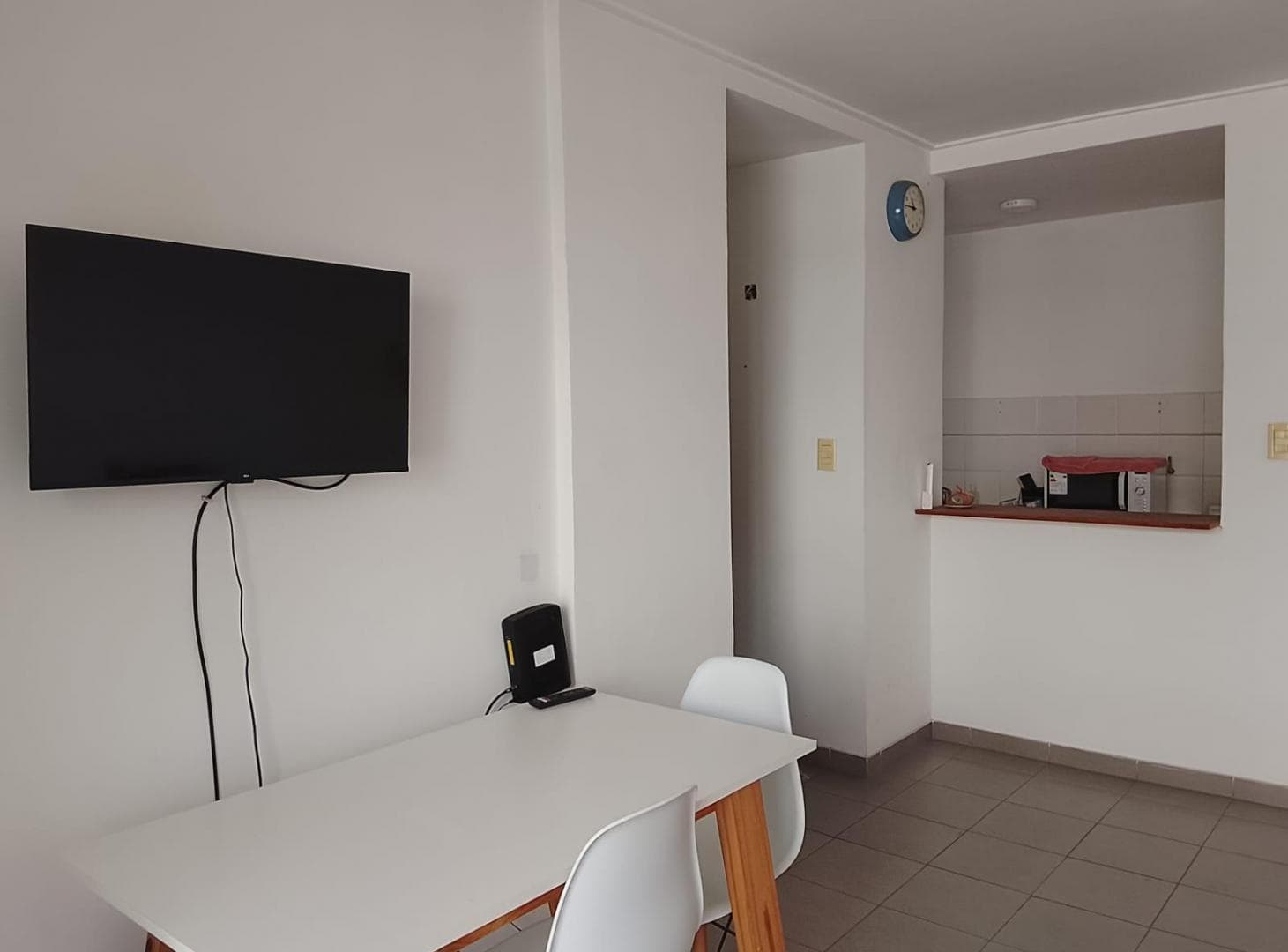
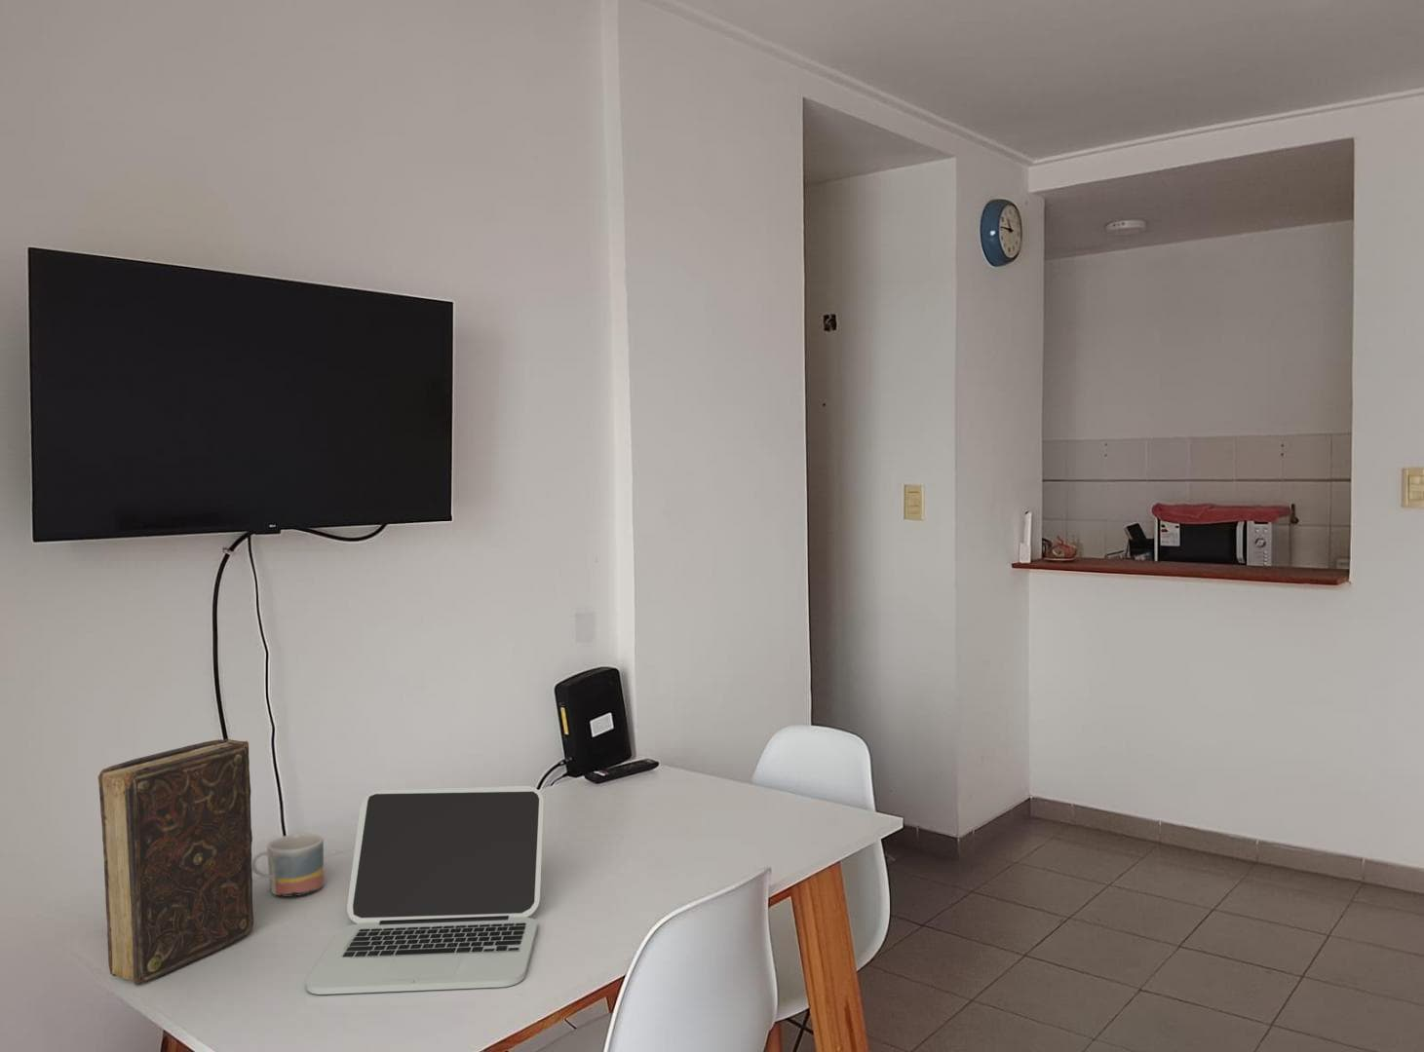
+ mug [251,832,325,898]
+ book [97,738,254,986]
+ laptop [305,785,545,996]
